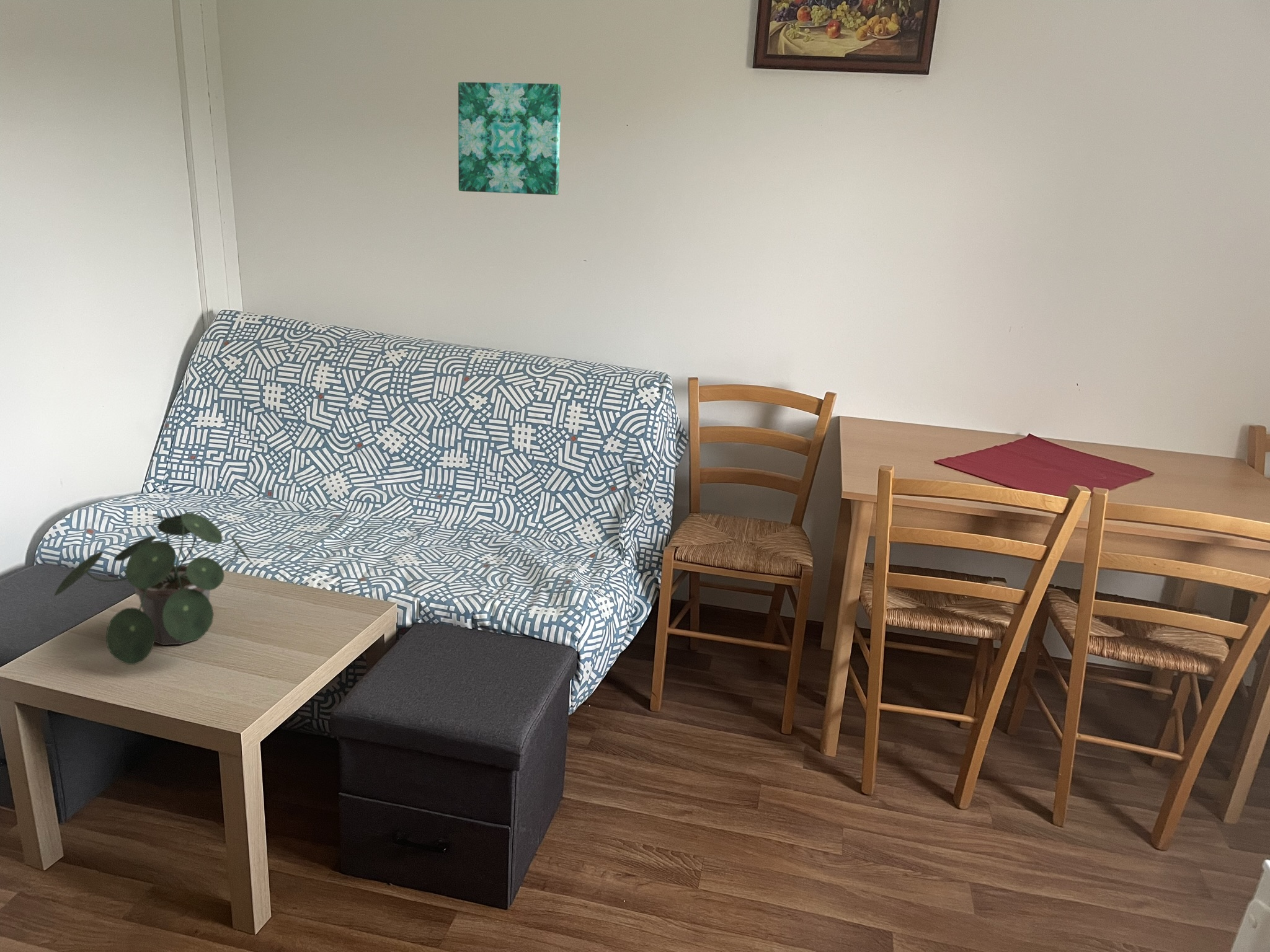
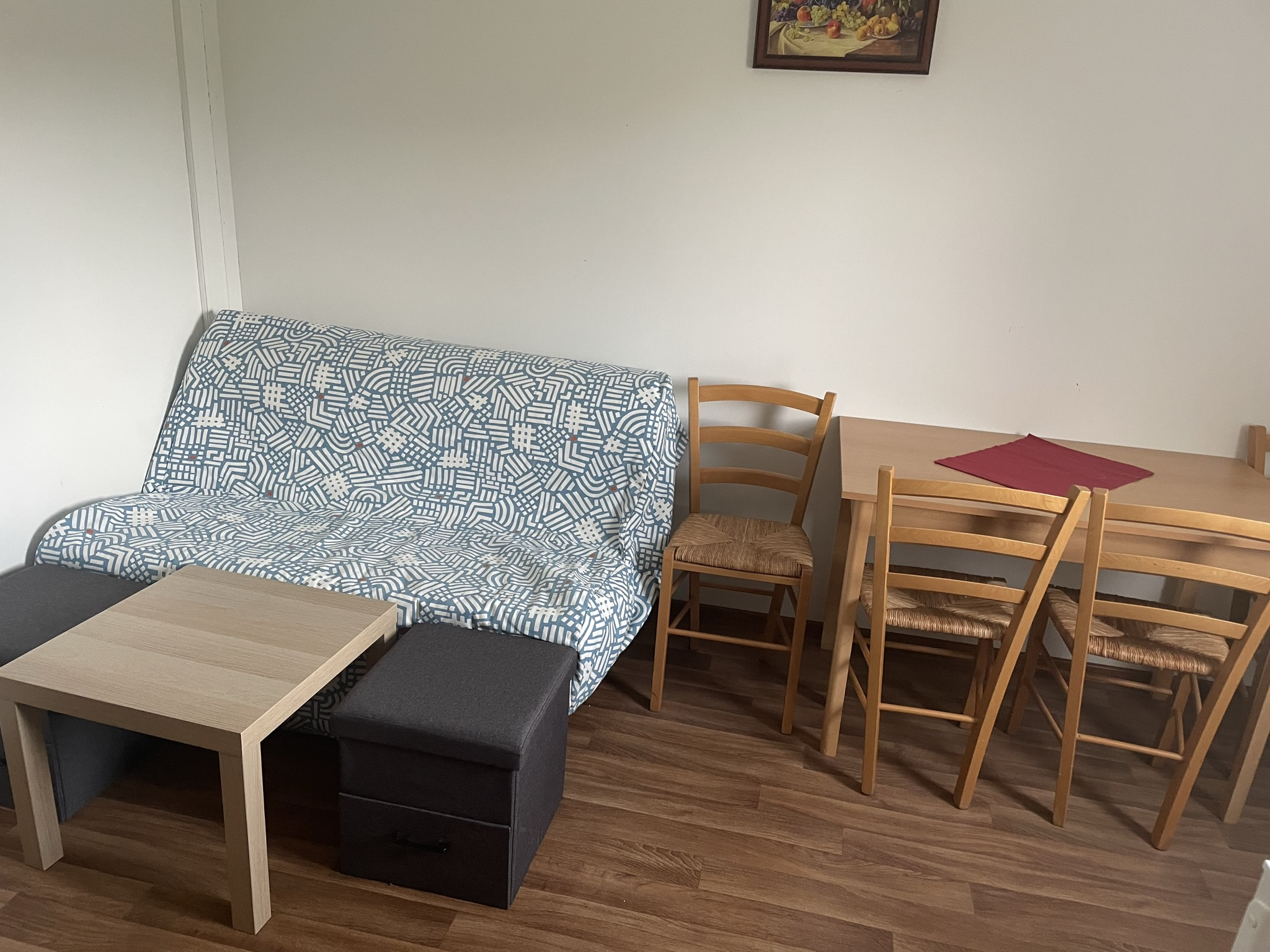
- wall art [458,82,562,196]
- potted plant [54,512,258,665]
